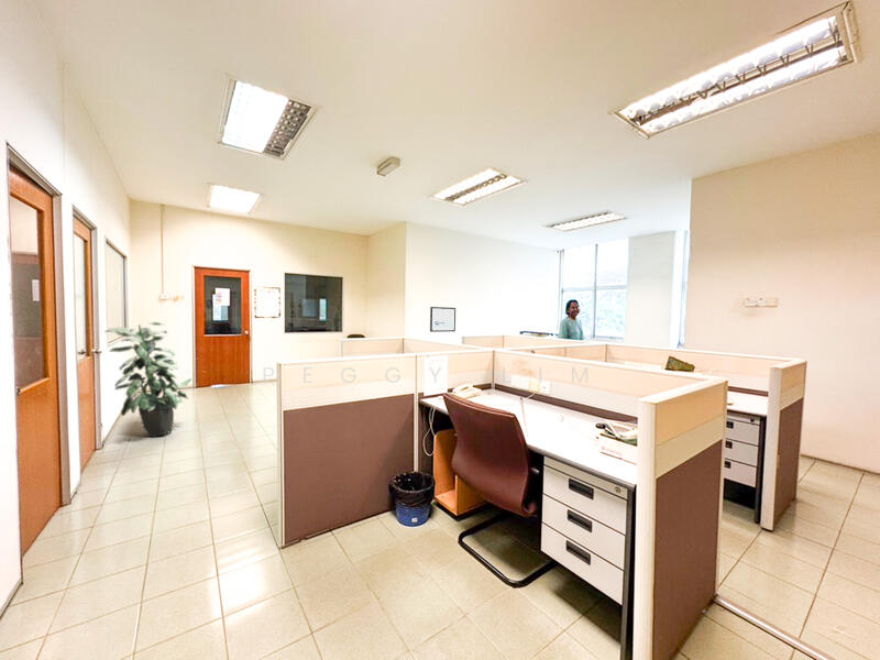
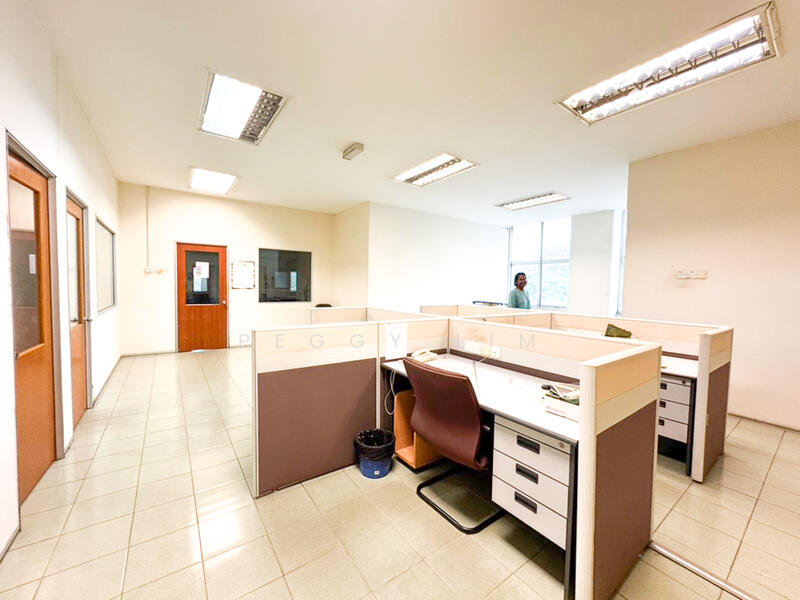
- wall art [429,306,457,333]
- indoor plant [103,321,193,438]
